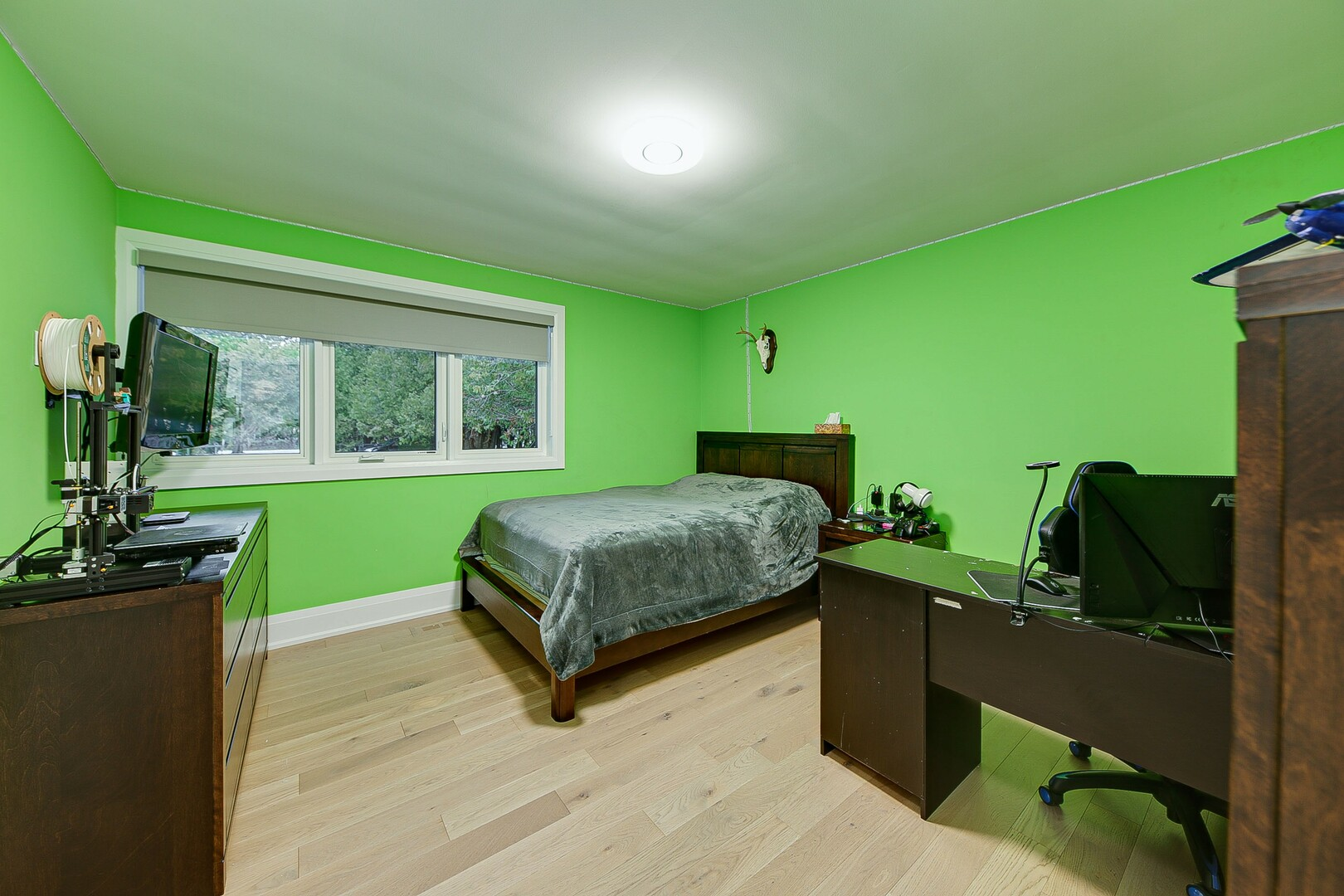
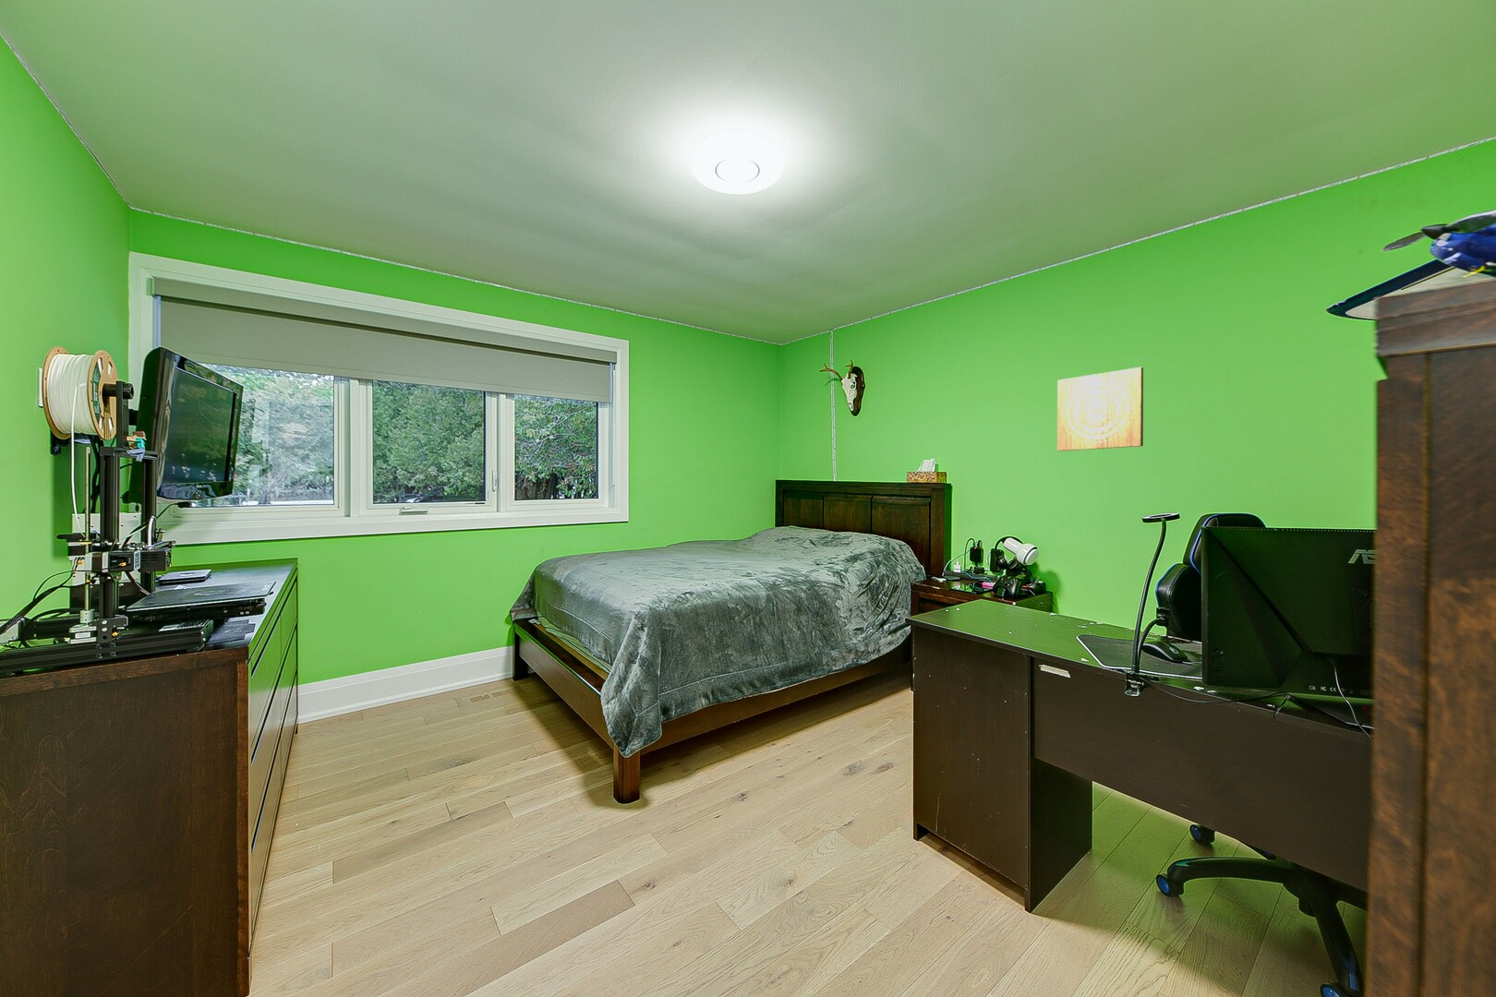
+ wall art [1056,366,1144,452]
